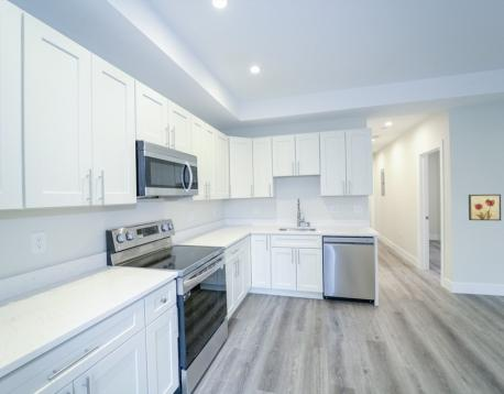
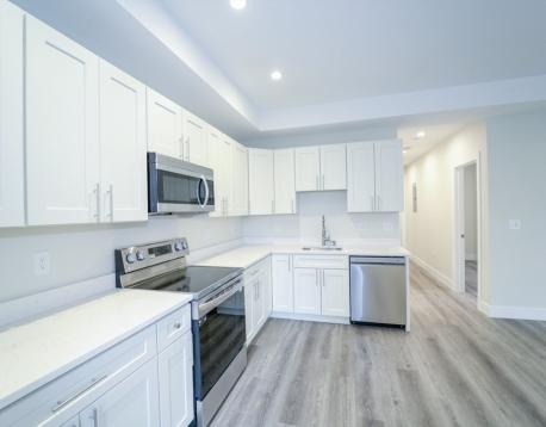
- wall art [468,194,502,221]
